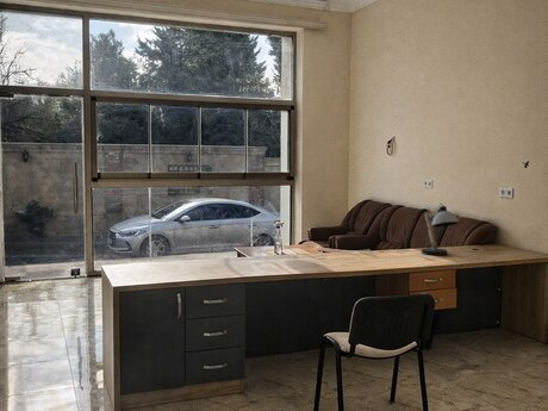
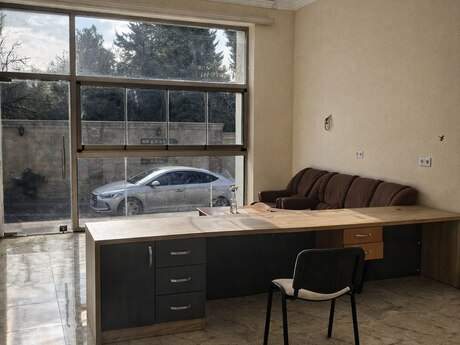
- desk lamp [421,203,460,256]
